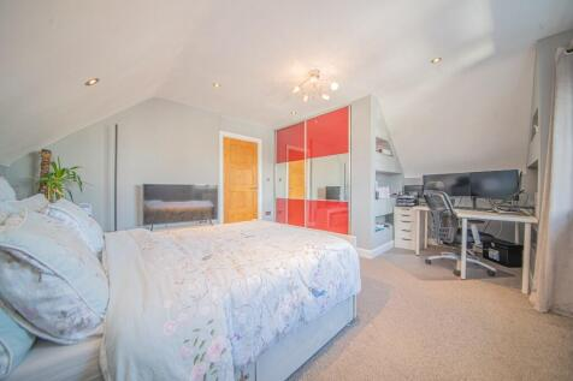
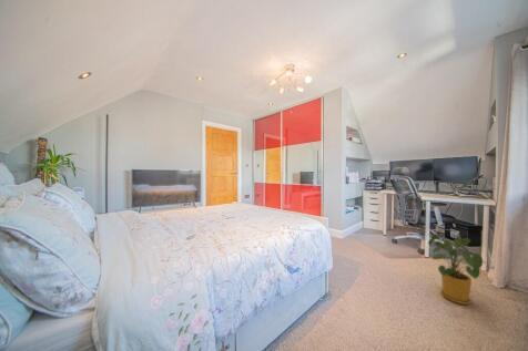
+ house plant [427,233,485,306]
